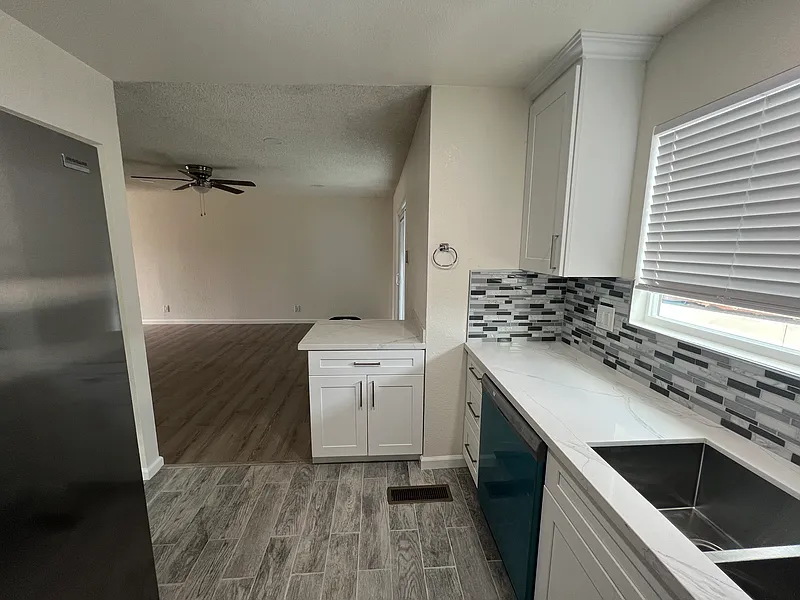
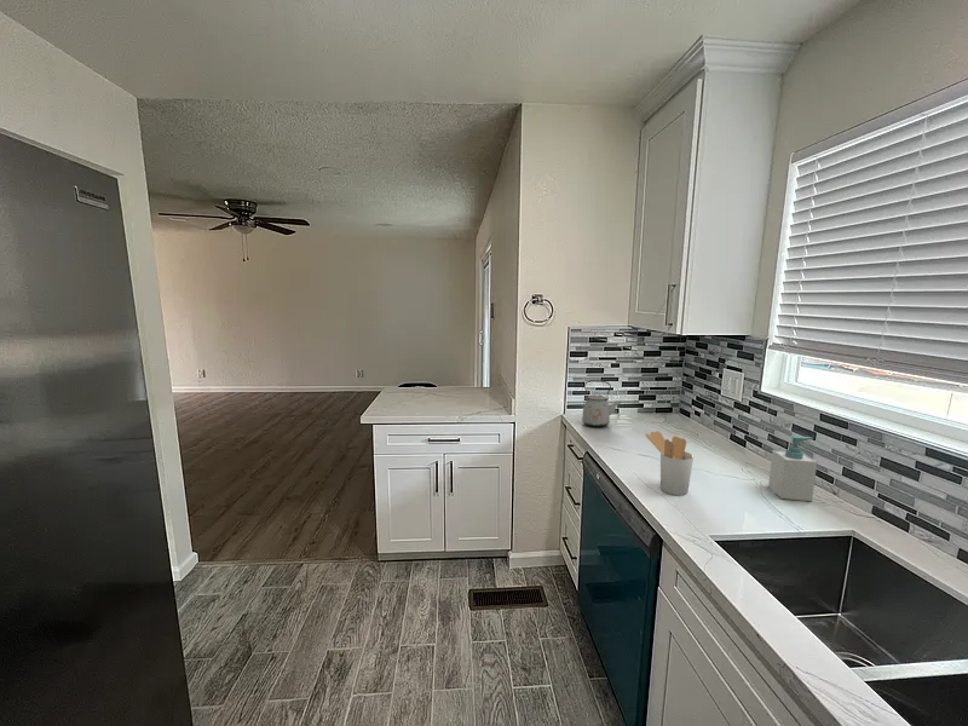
+ kettle [581,379,622,428]
+ soap bottle [767,434,818,502]
+ utensil holder [644,430,695,496]
